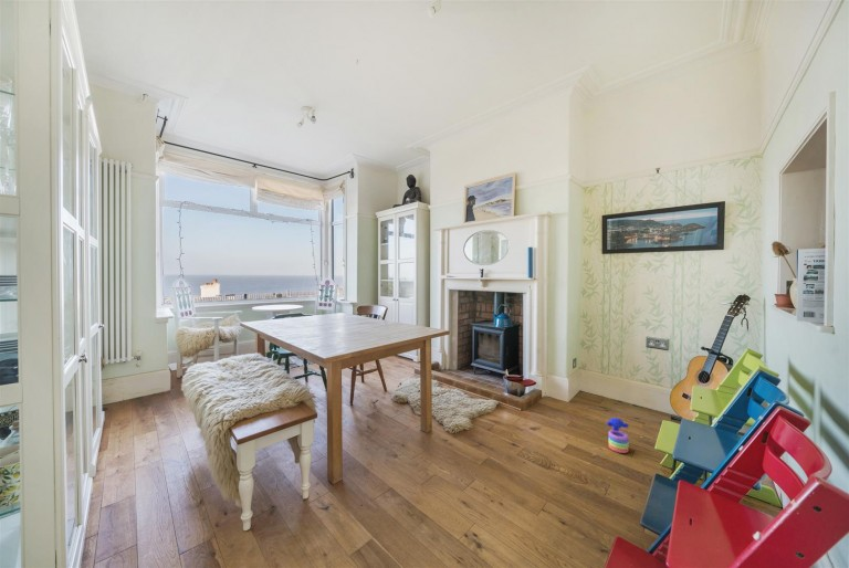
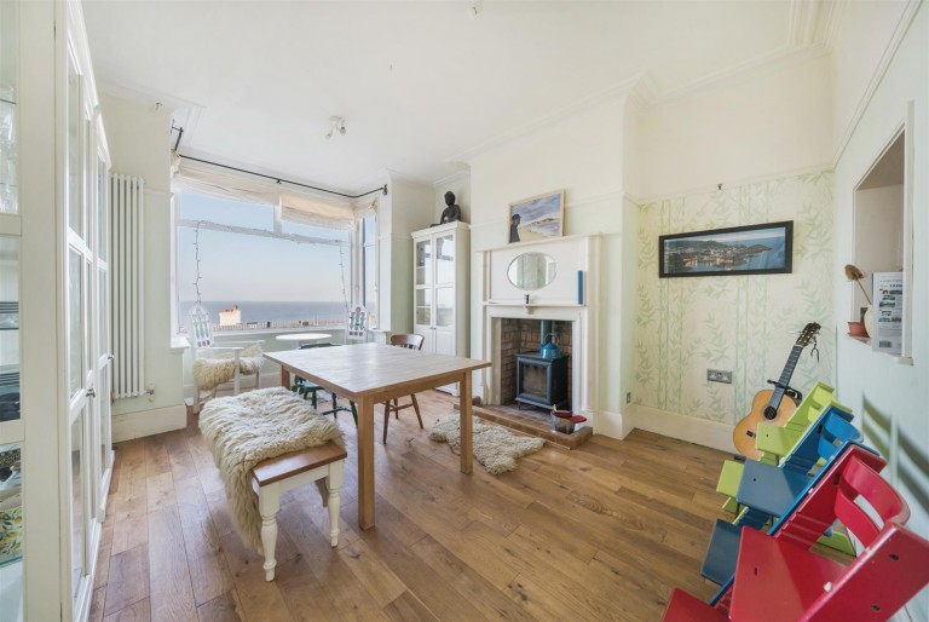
- stacking toy [606,417,630,454]
